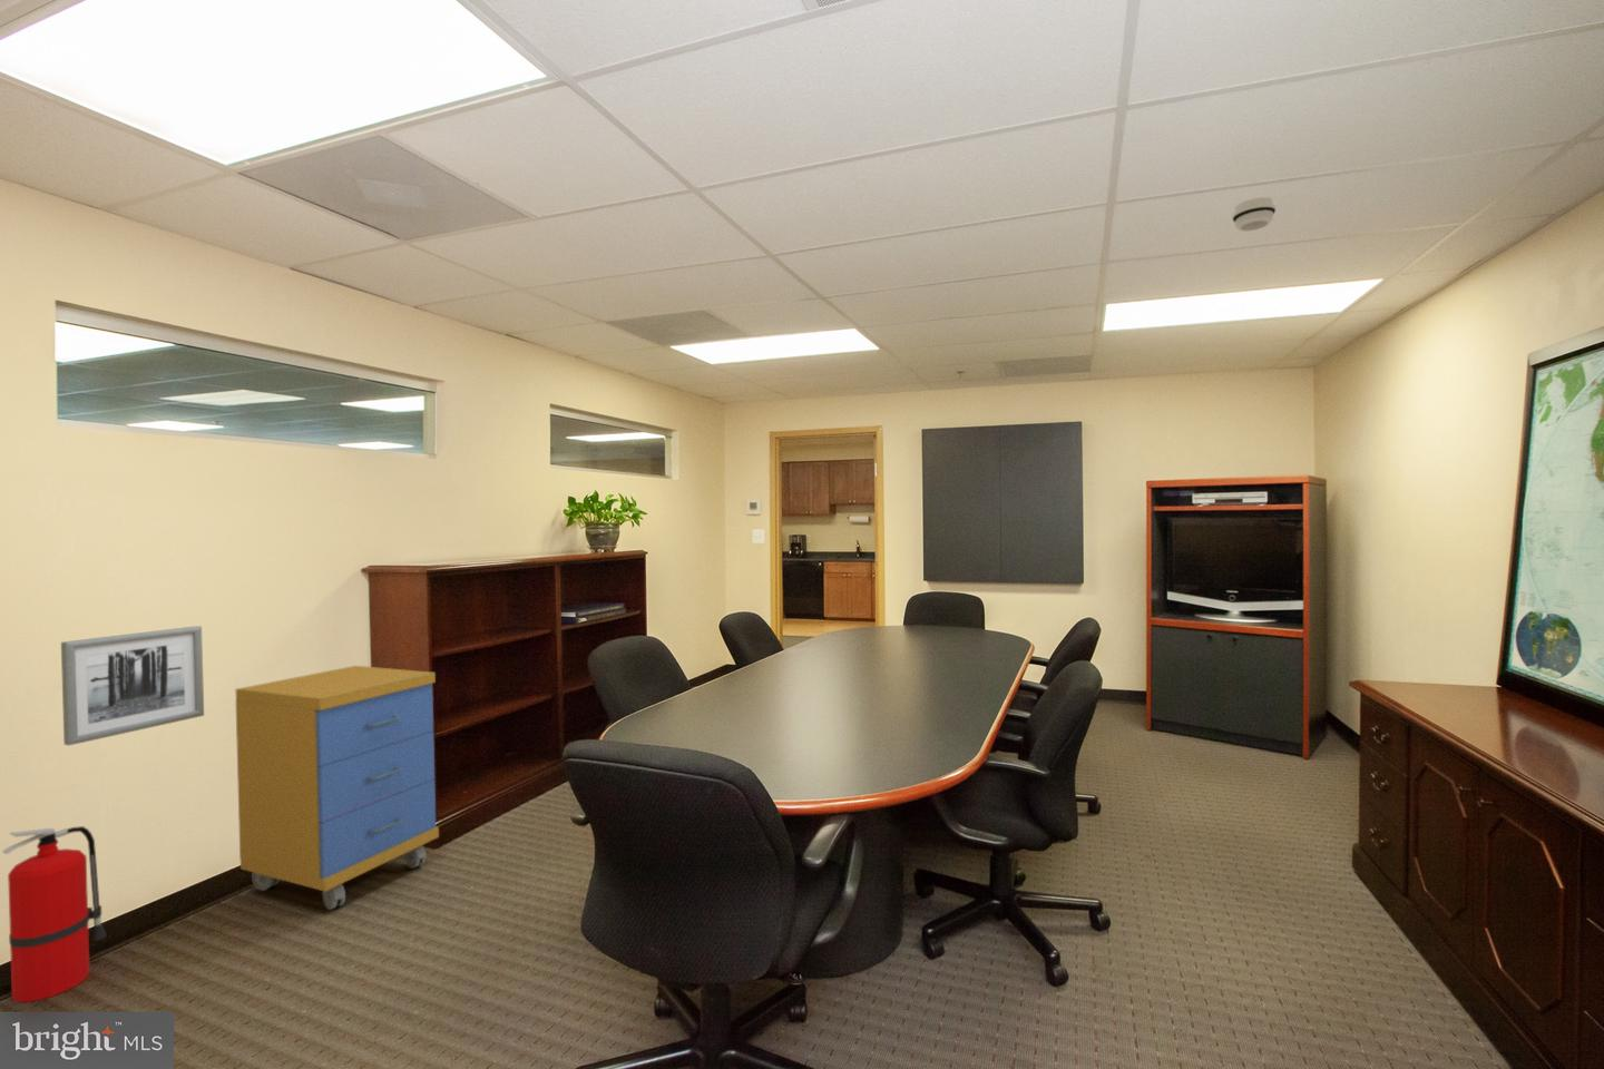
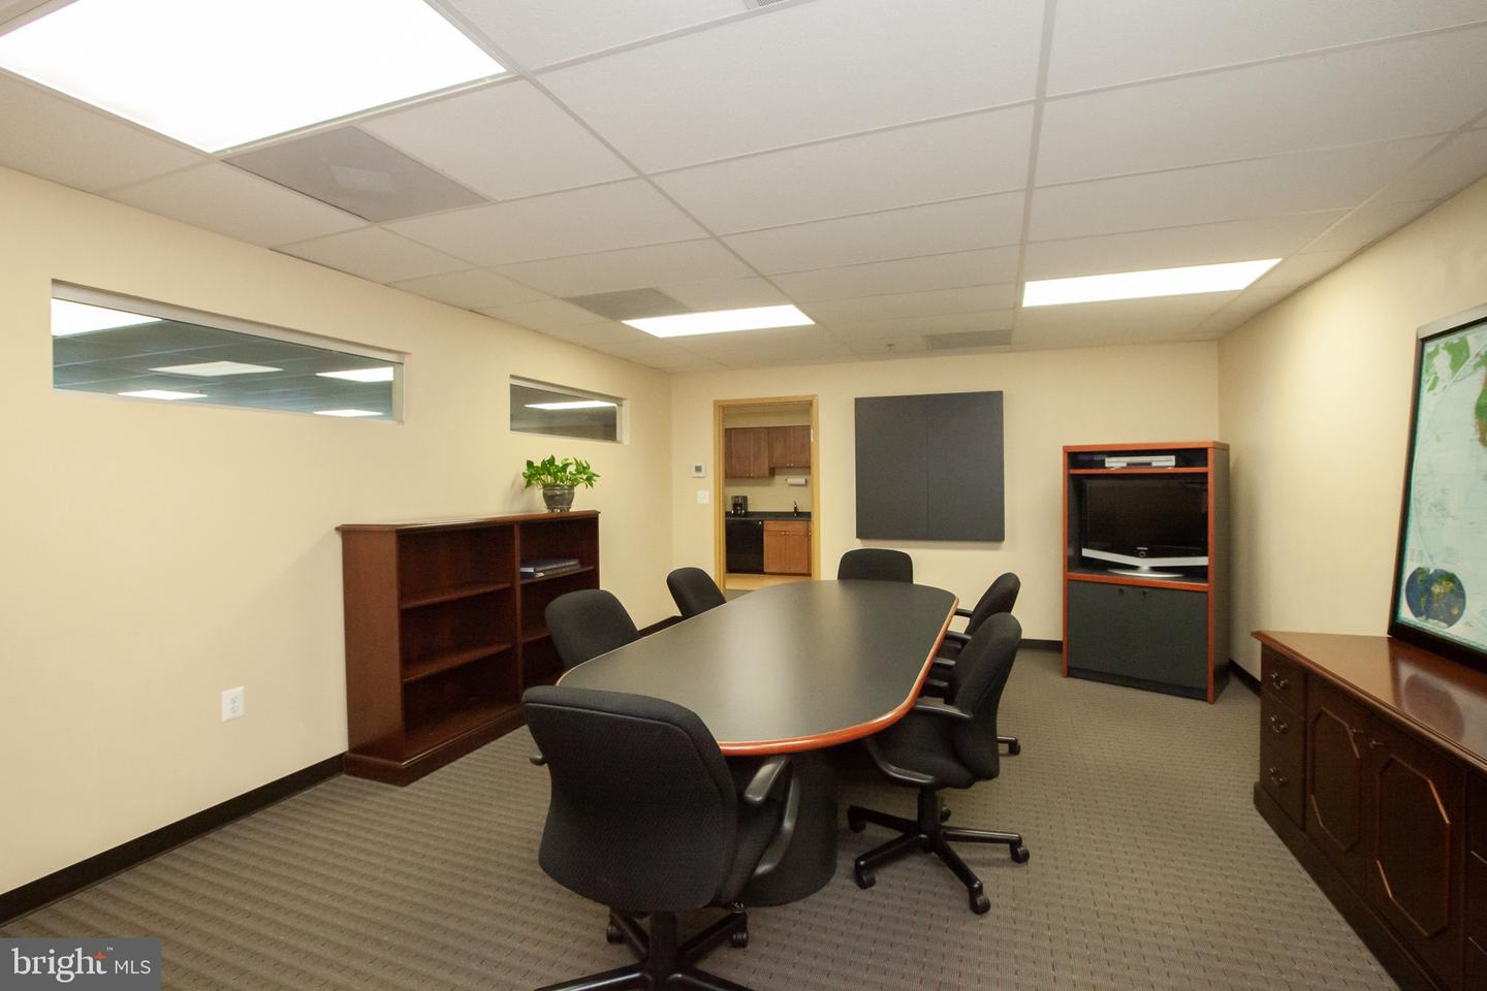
- wall art [60,625,205,747]
- storage cabinet [235,665,440,910]
- smoke detector [1230,196,1277,233]
- fire extinguisher [1,826,109,1003]
